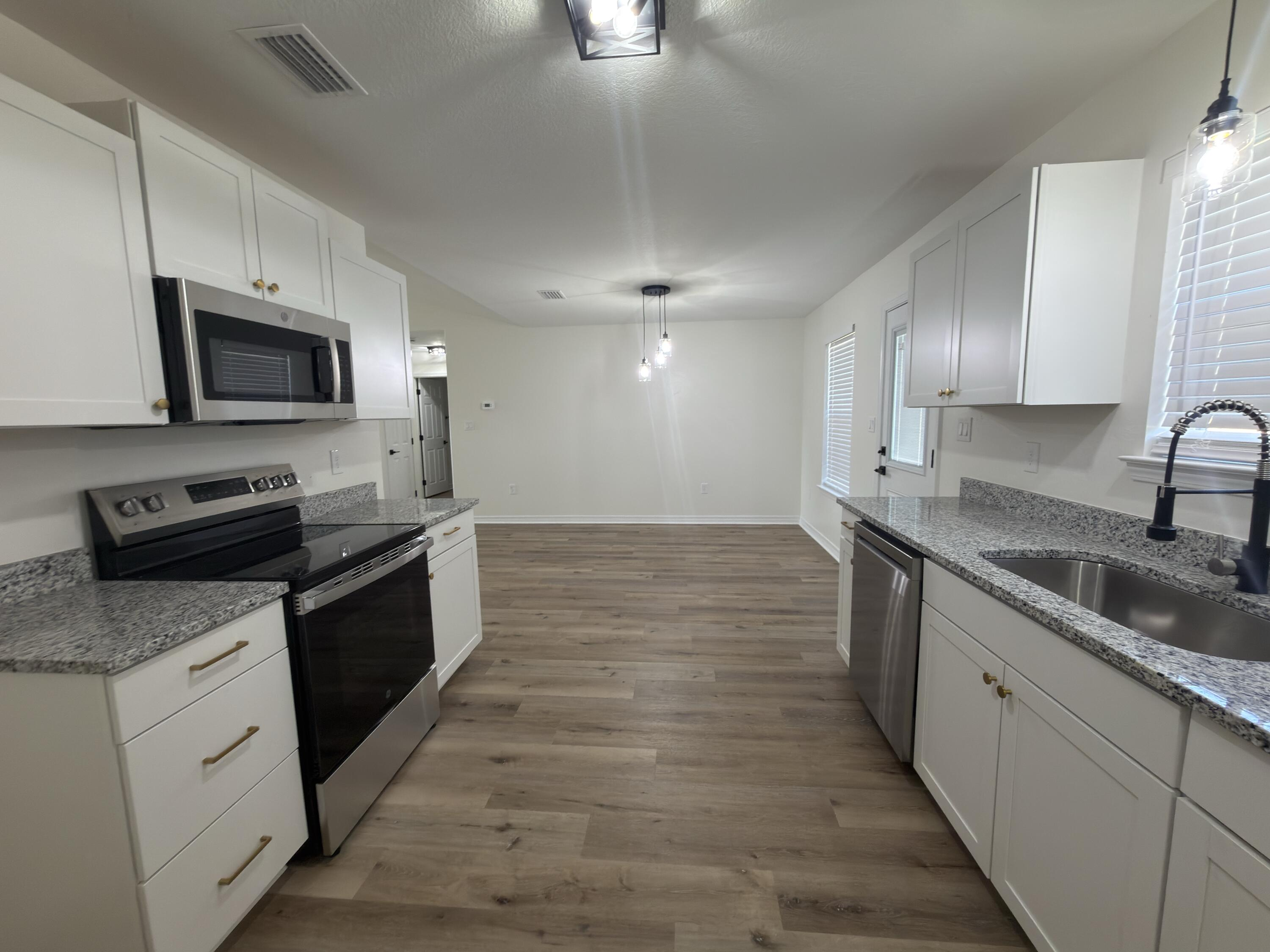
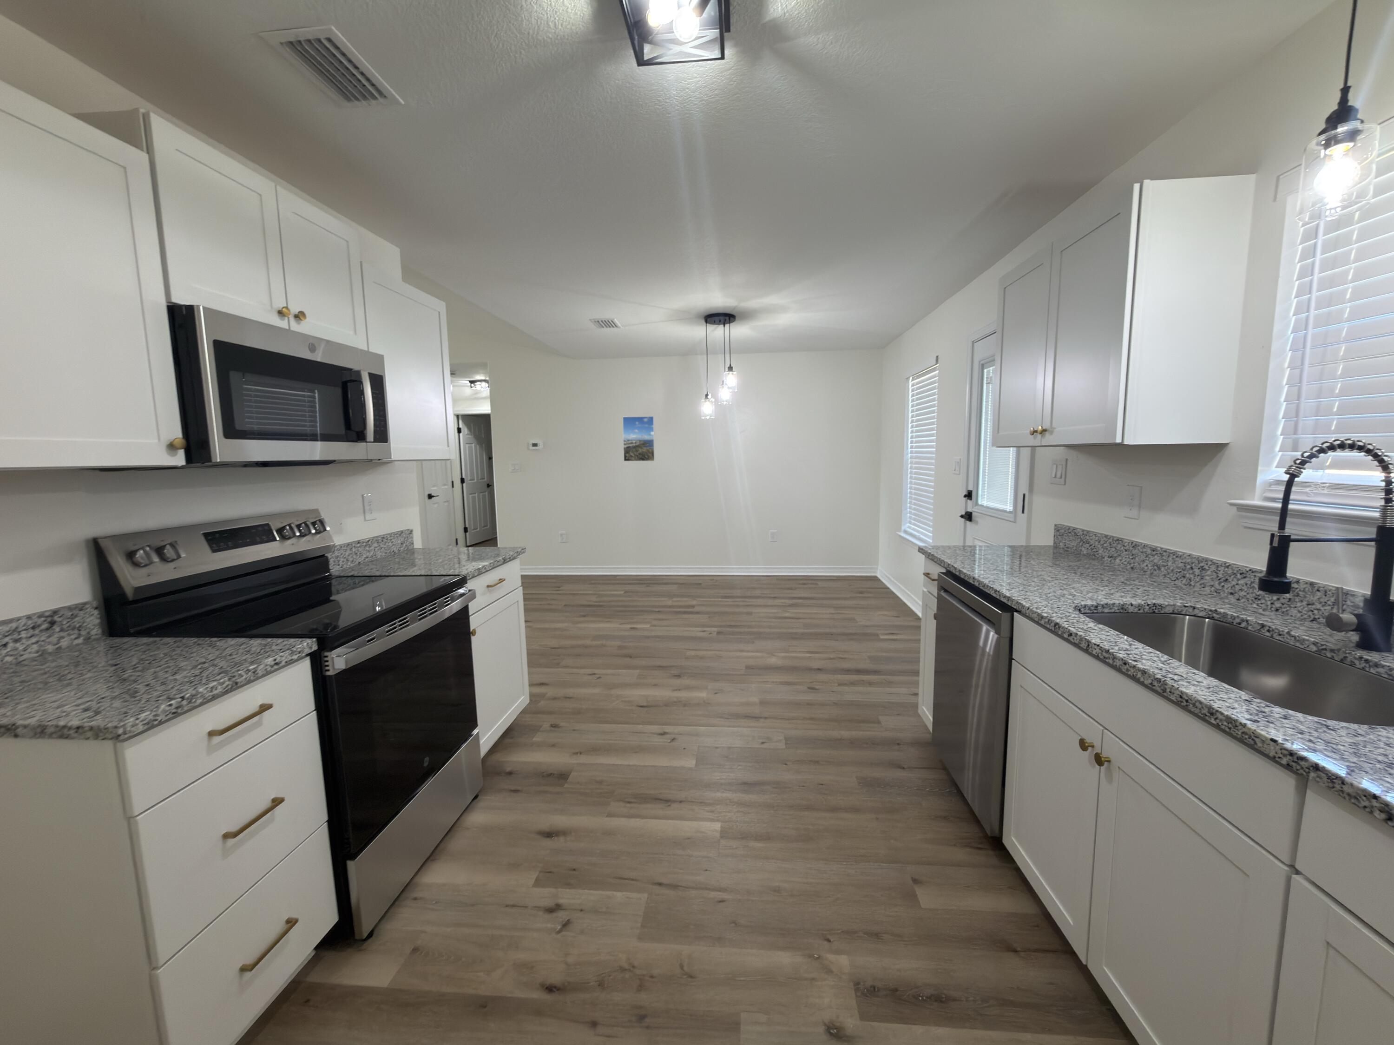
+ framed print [622,416,655,462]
